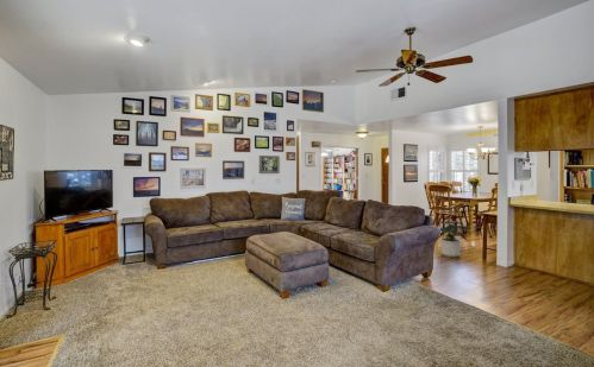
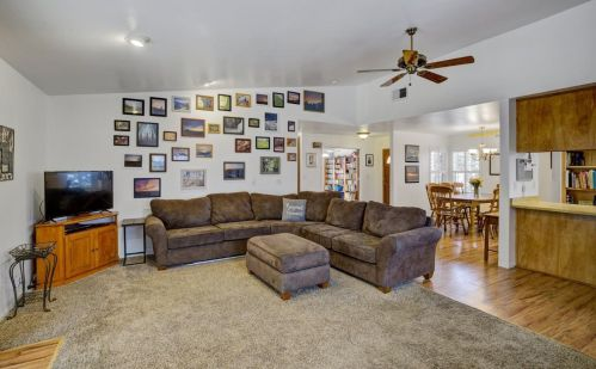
- potted plant [438,221,473,258]
